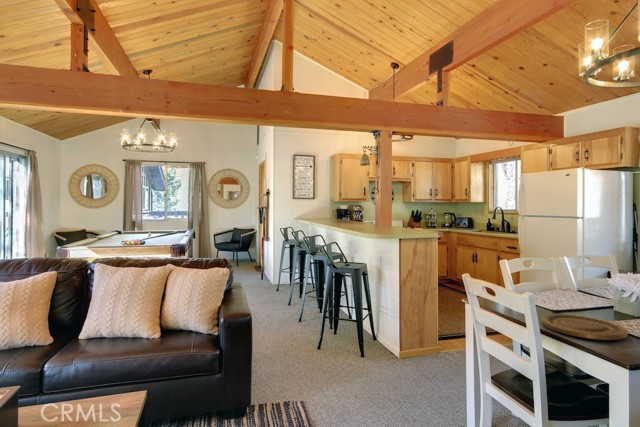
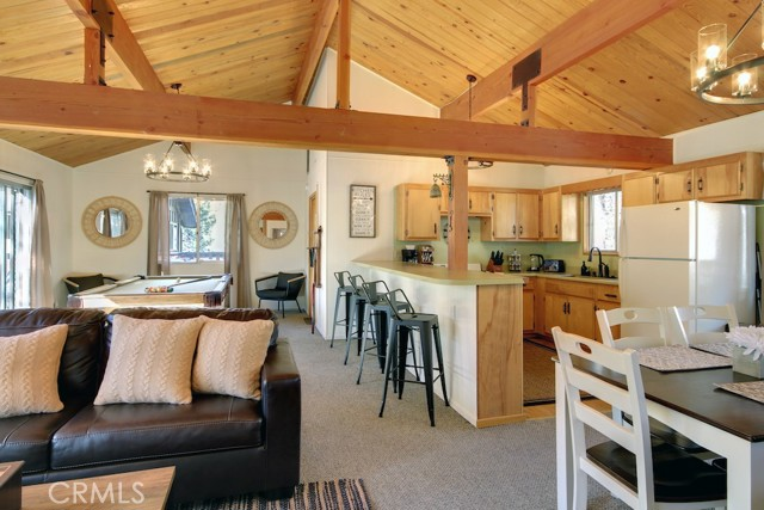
- plate [541,313,629,341]
